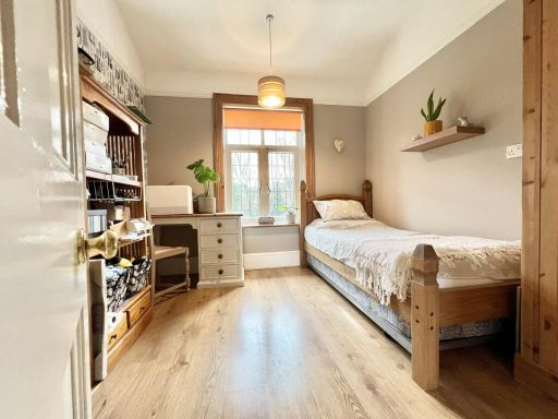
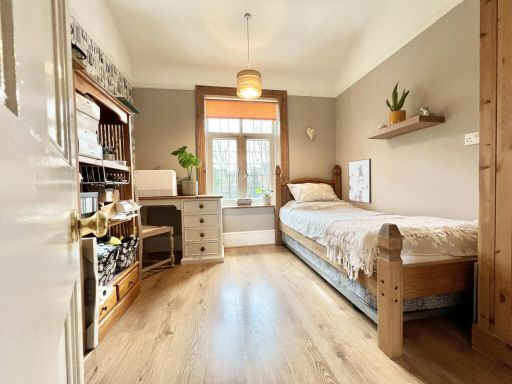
+ wall art [348,158,372,204]
